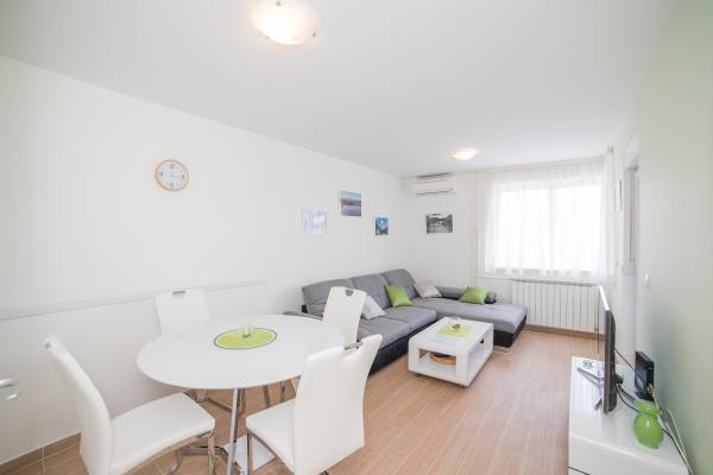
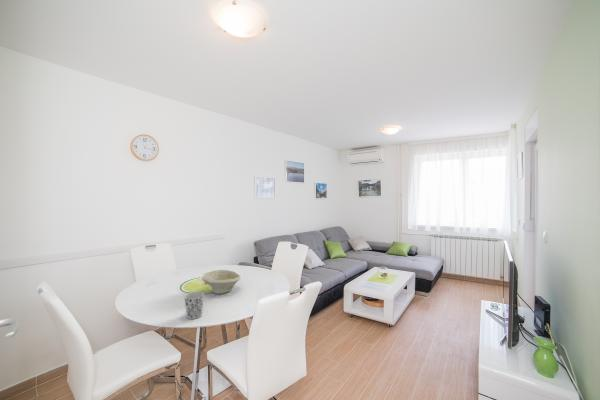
+ cup [183,291,205,320]
+ bowl [201,269,241,295]
